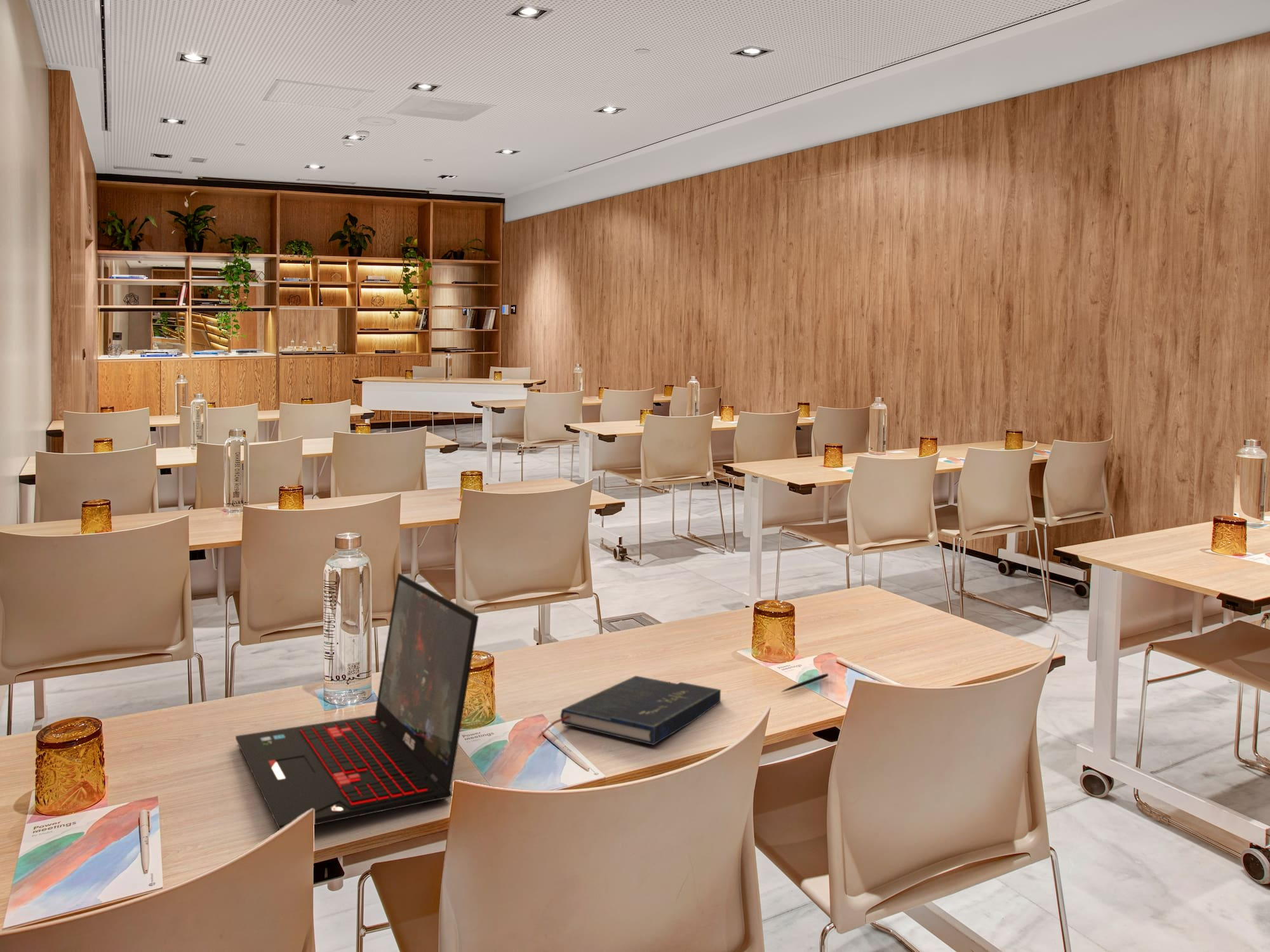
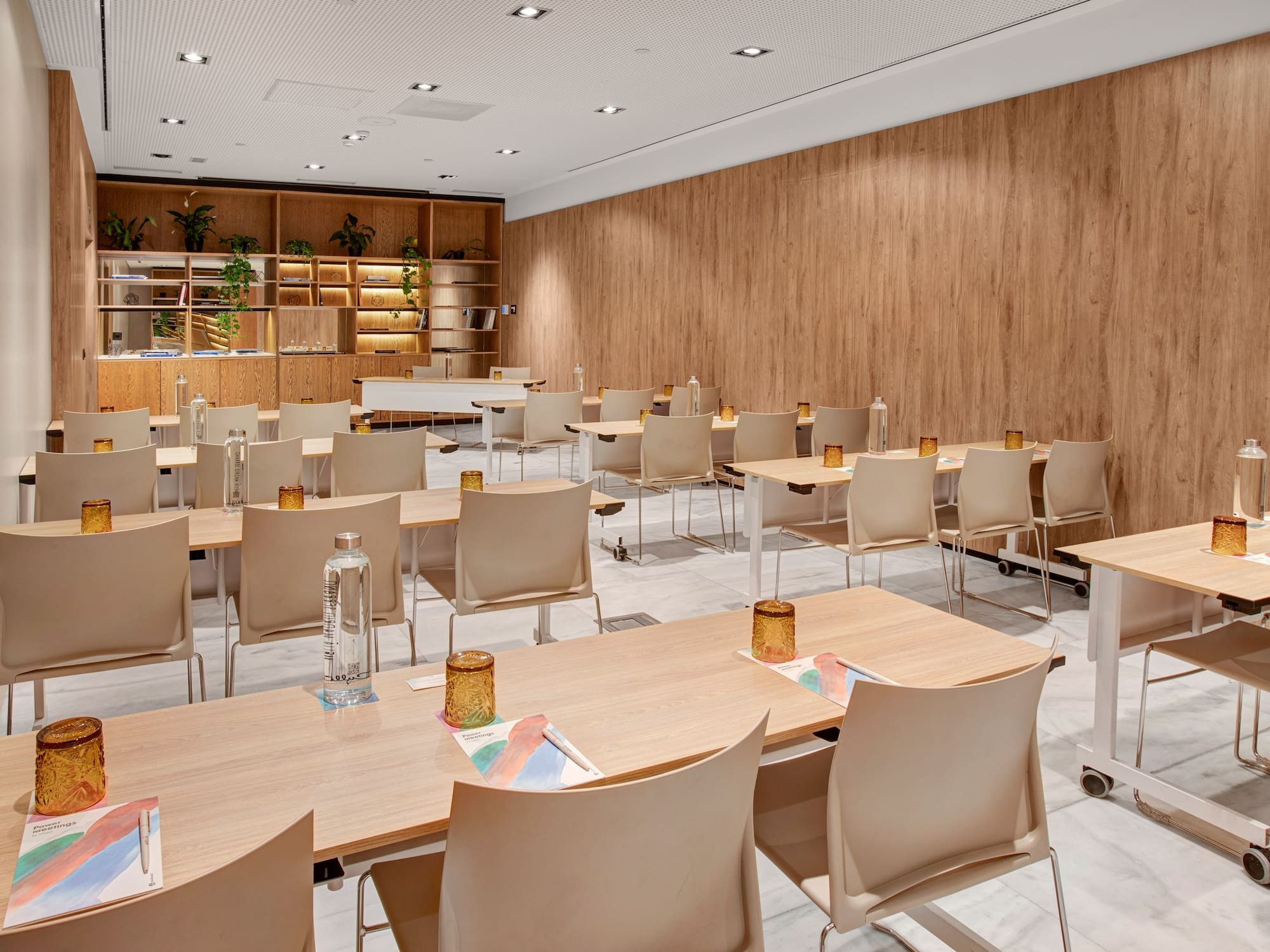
- laptop [235,572,479,831]
- pen [780,673,829,692]
- book [537,675,721,746]
